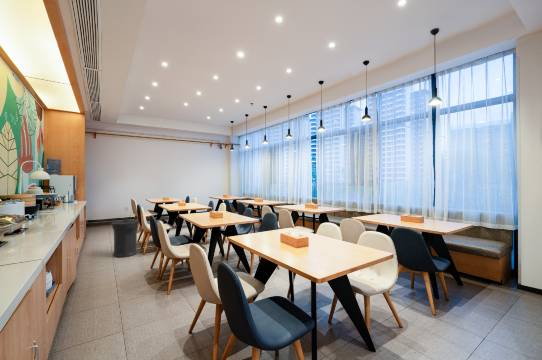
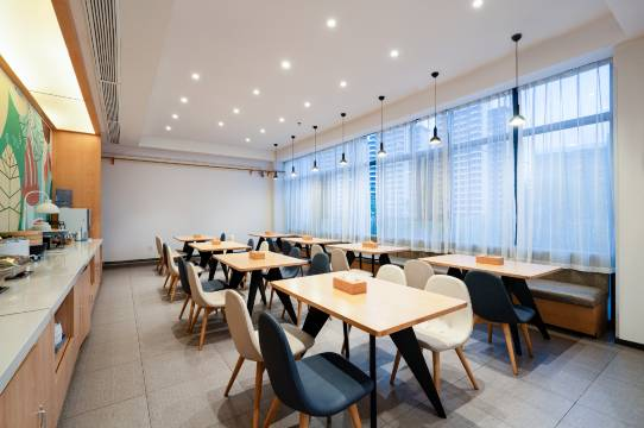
- trash can [110,218,140,258]
